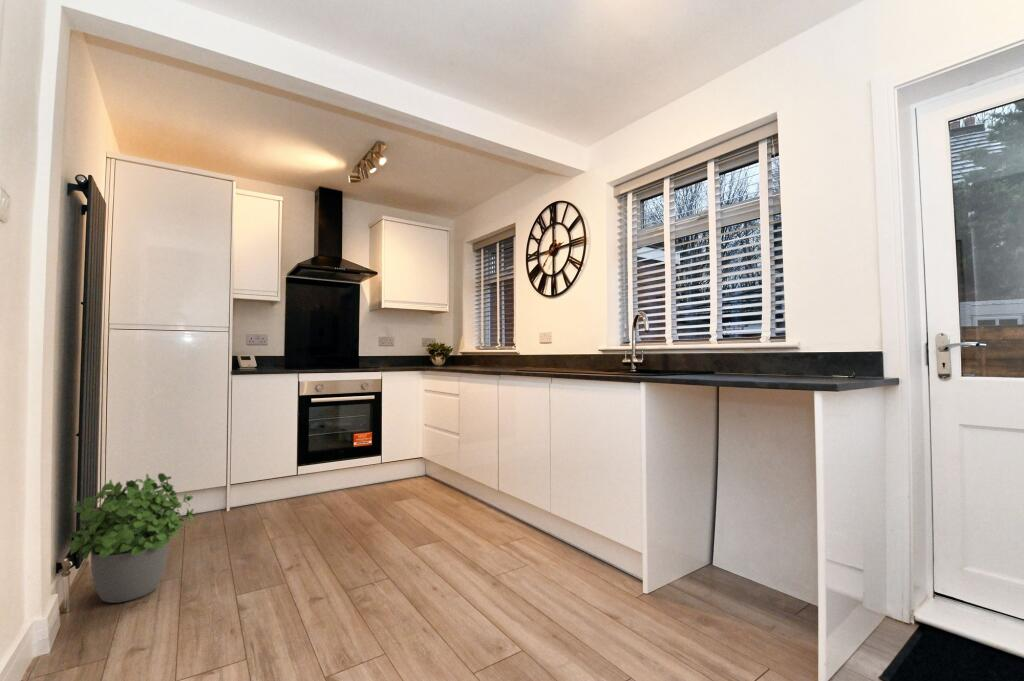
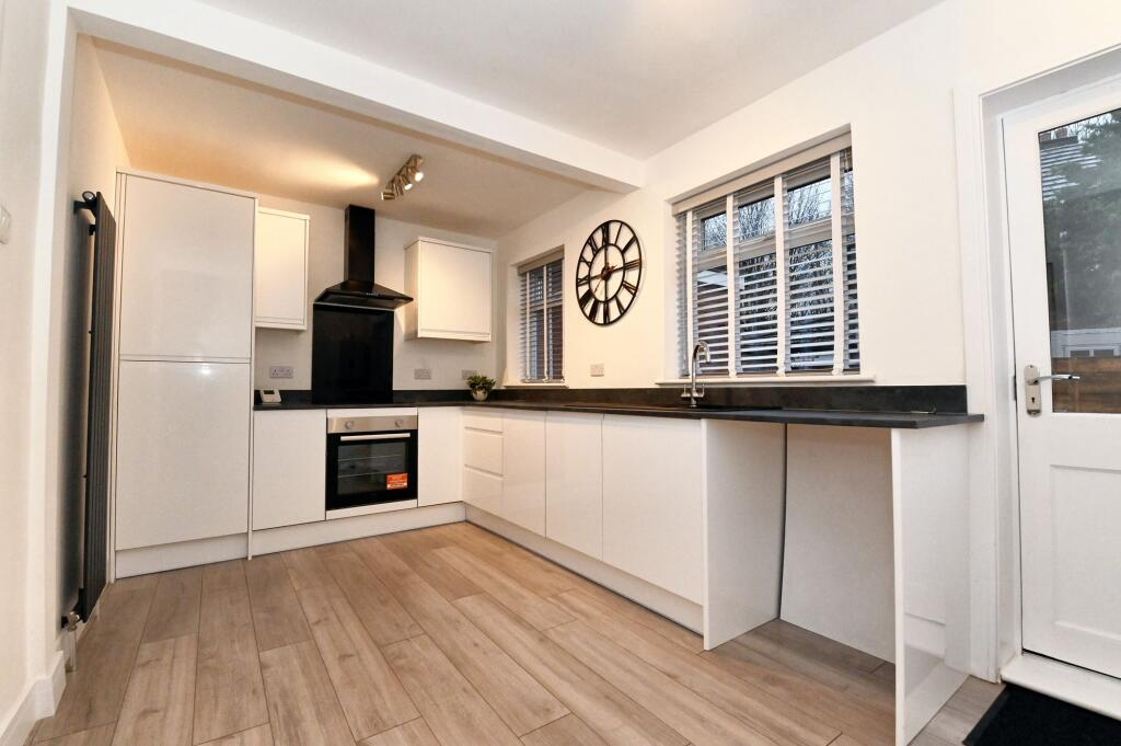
- potted plant [68,472,195,604]
